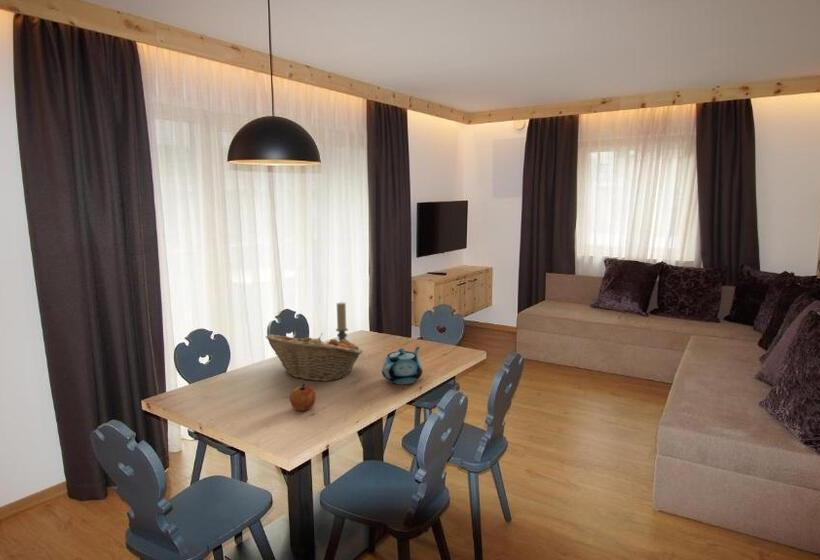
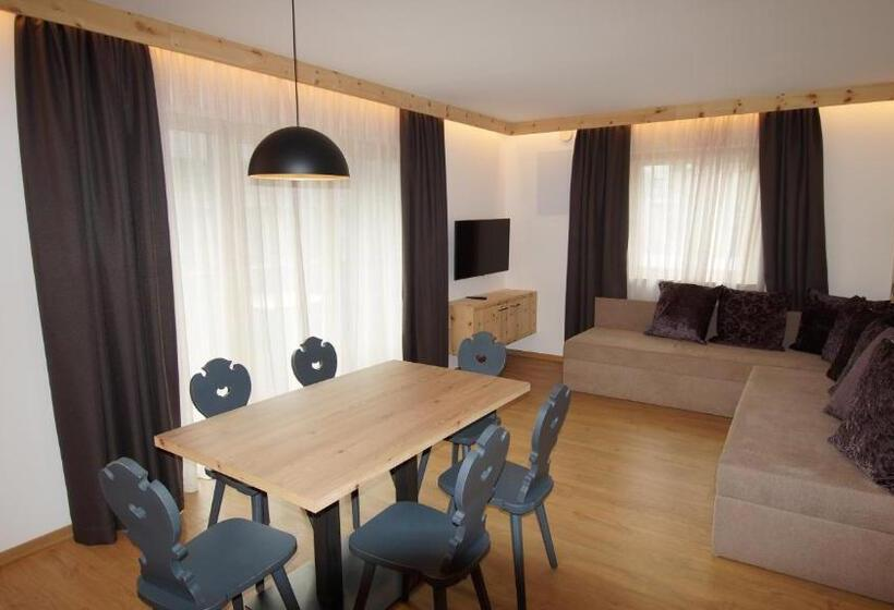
- apple [289,383,317,412]
- teapot [381,346,424,385]
- fruit basket [265,333,364,382]
- candle holder [335,302,357,346]
